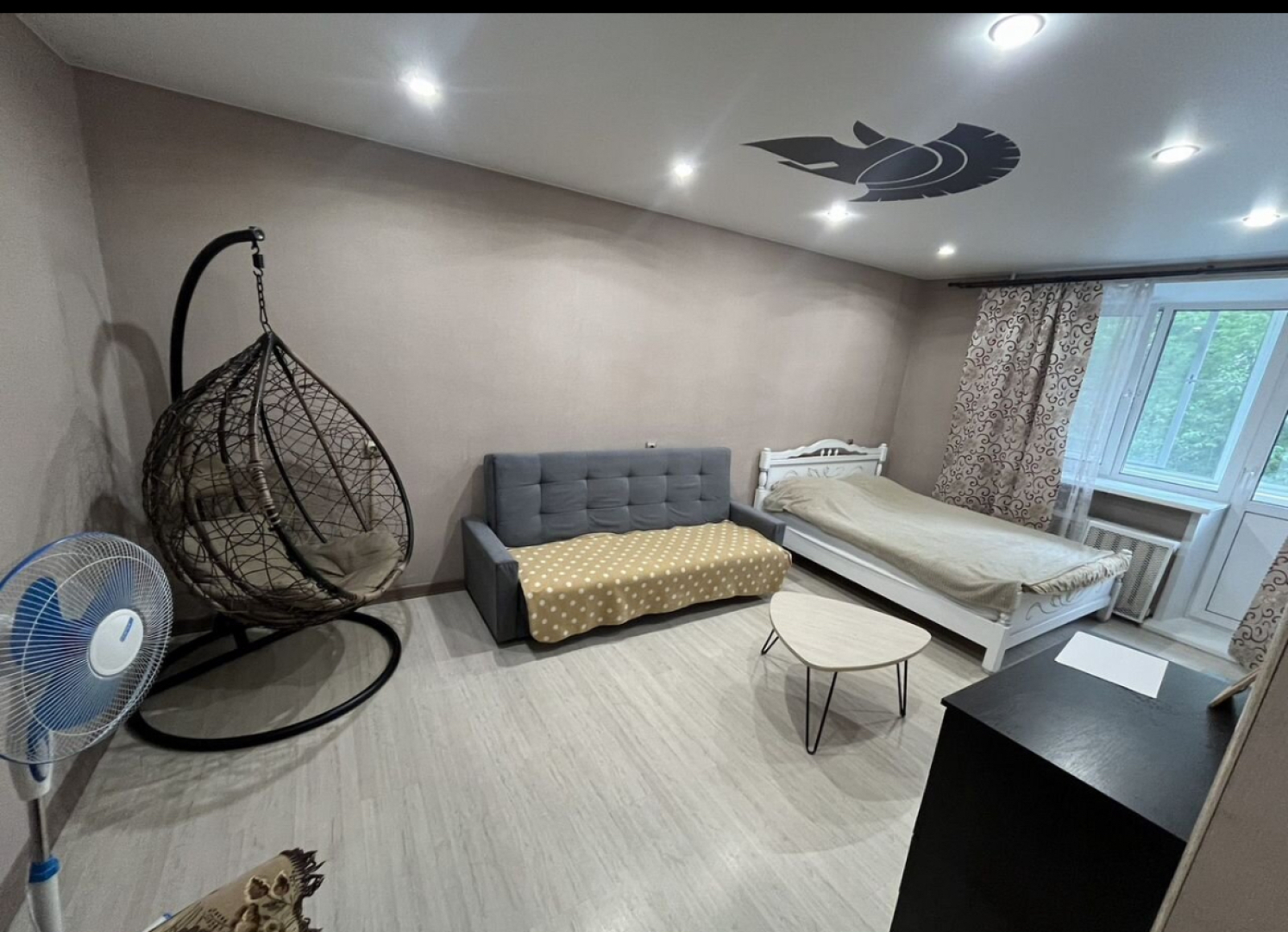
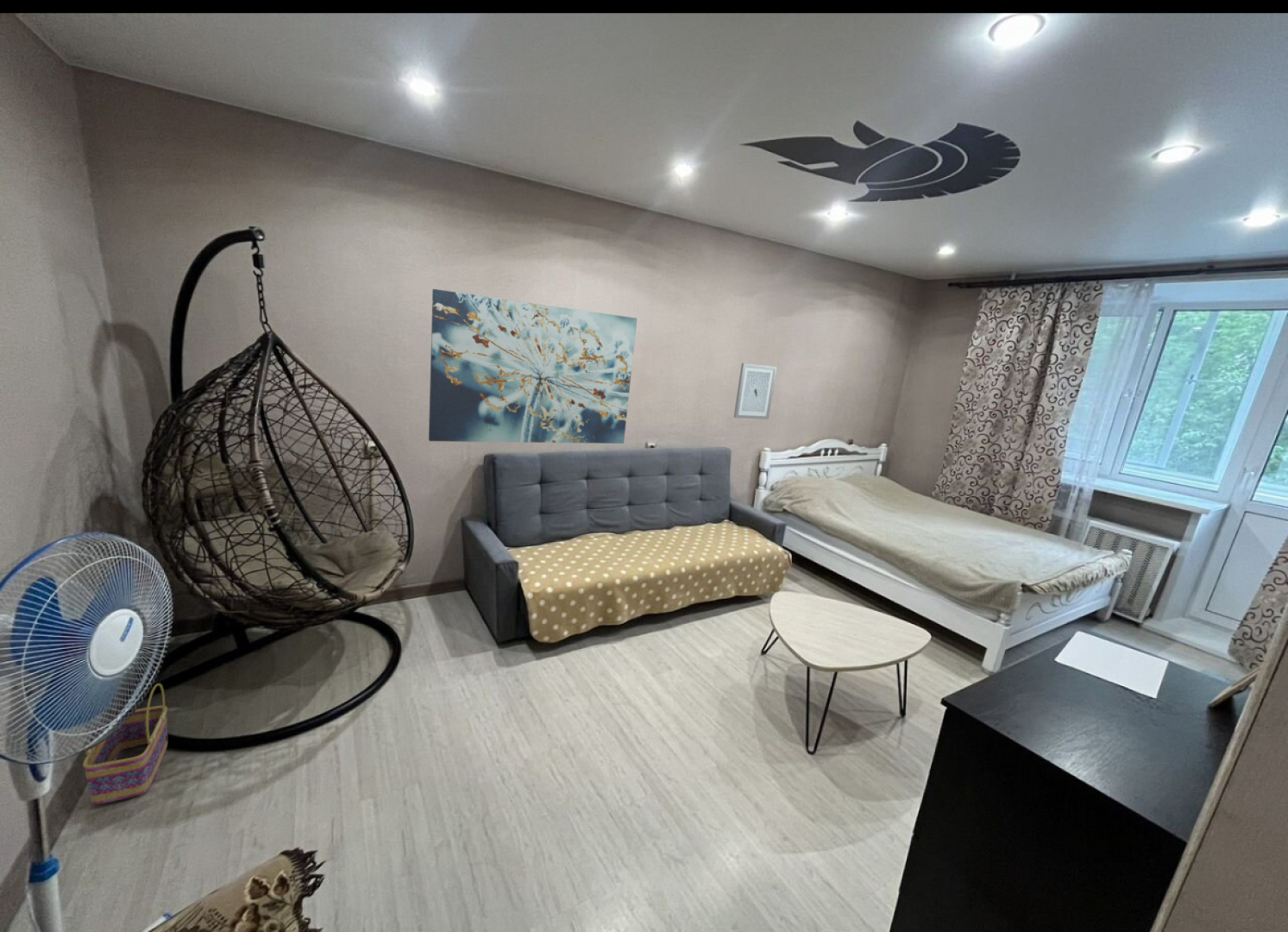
+ basket [82,683,168,805]
+ wall art [732,362,778,420]
+ wall art [428,288,638,444]
